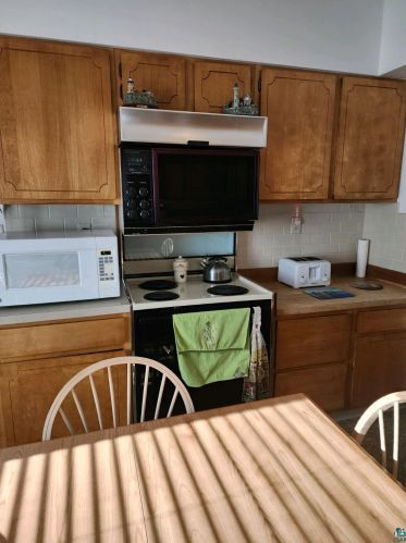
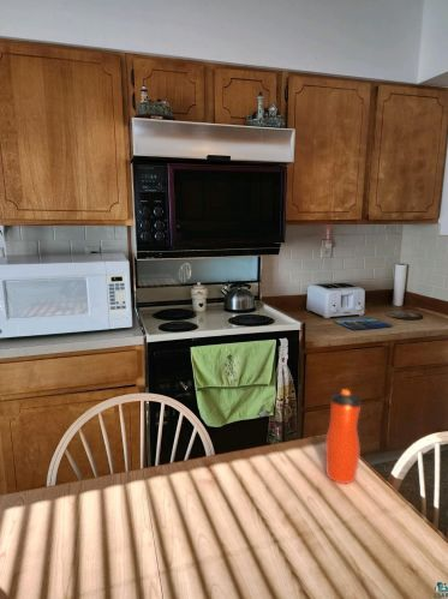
+ water bottle [324,388,363,485]
